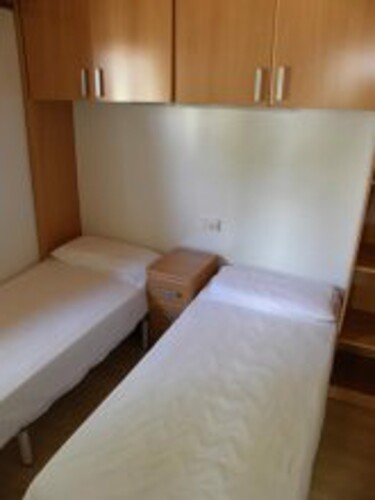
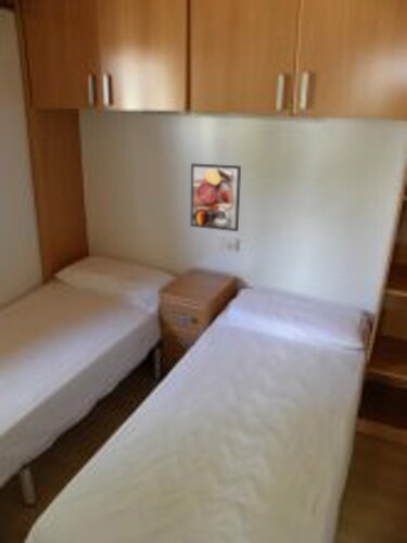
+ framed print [190,163,242,232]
